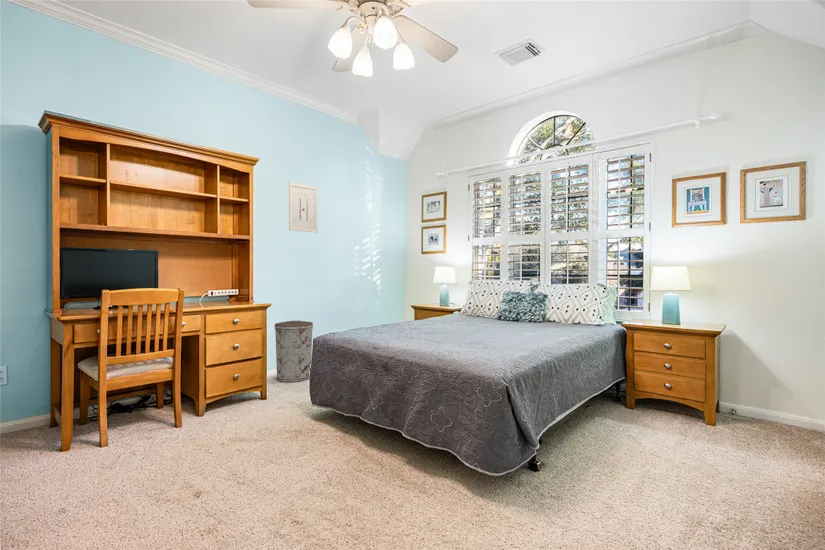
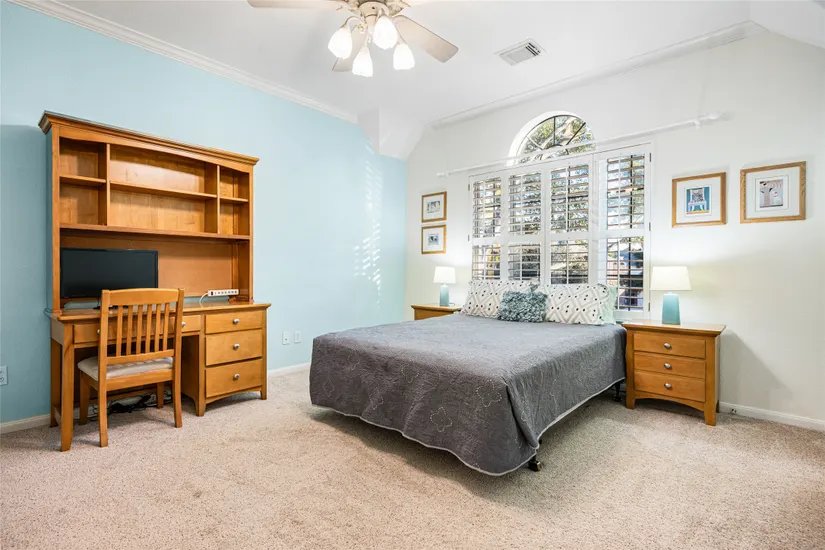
- trash can [274,319,314,383]
- wall art [288,181,318,234]
